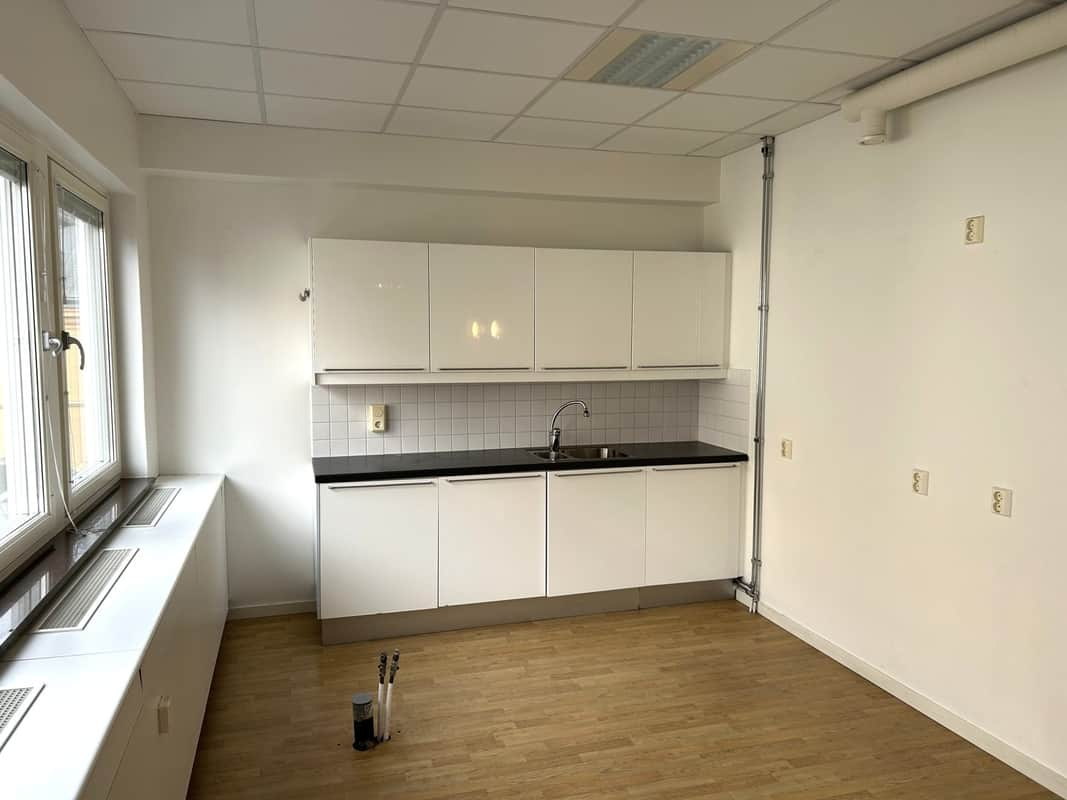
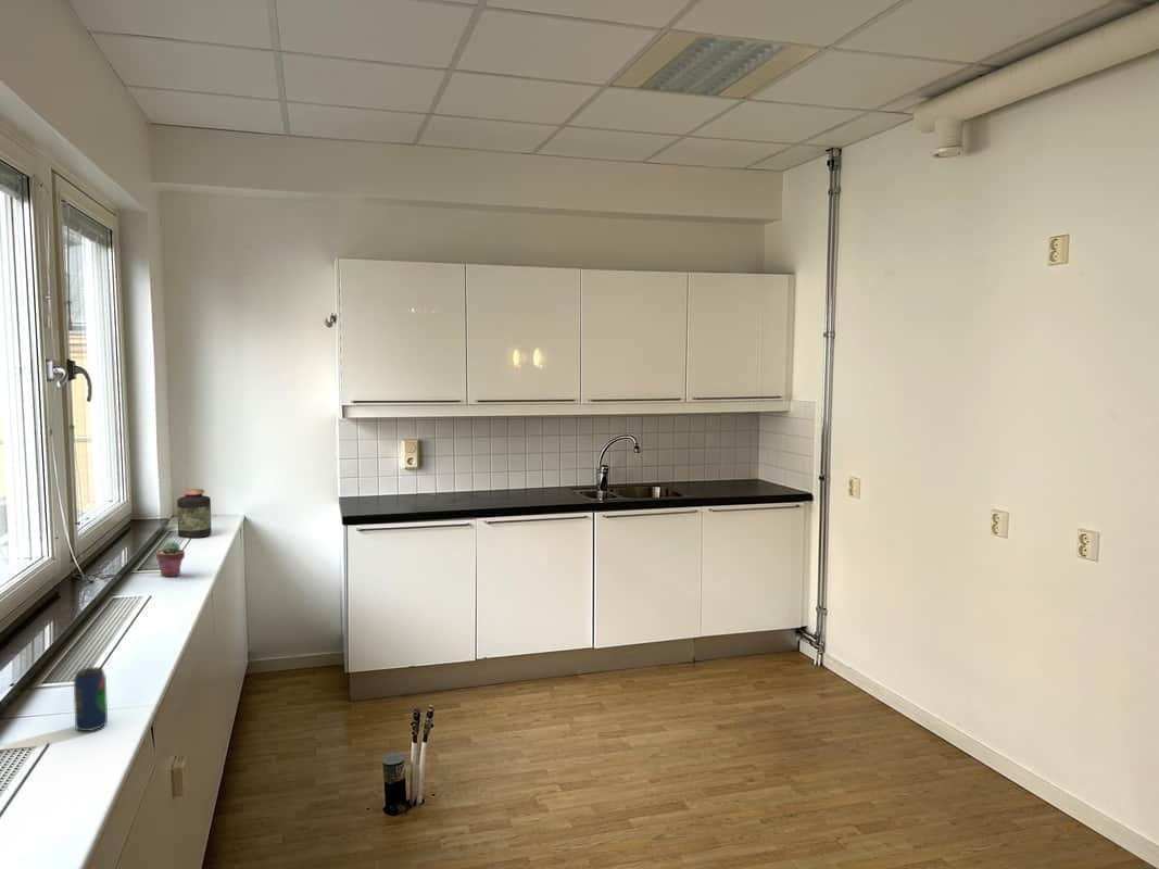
+ potted succulent [155,540,186,578]
+ jar [176,488,212,539]
+ beverage can [73,666,109,732]
